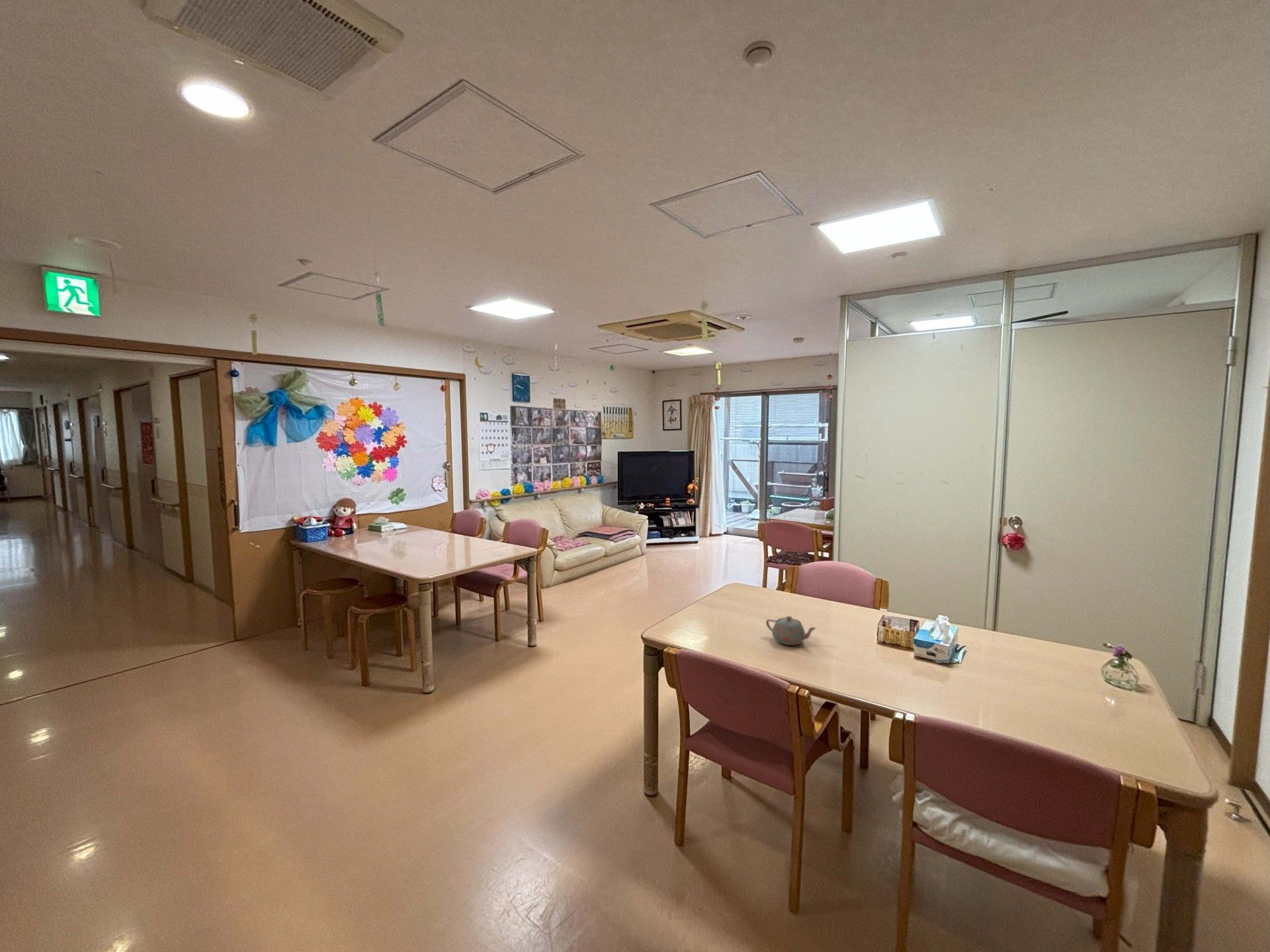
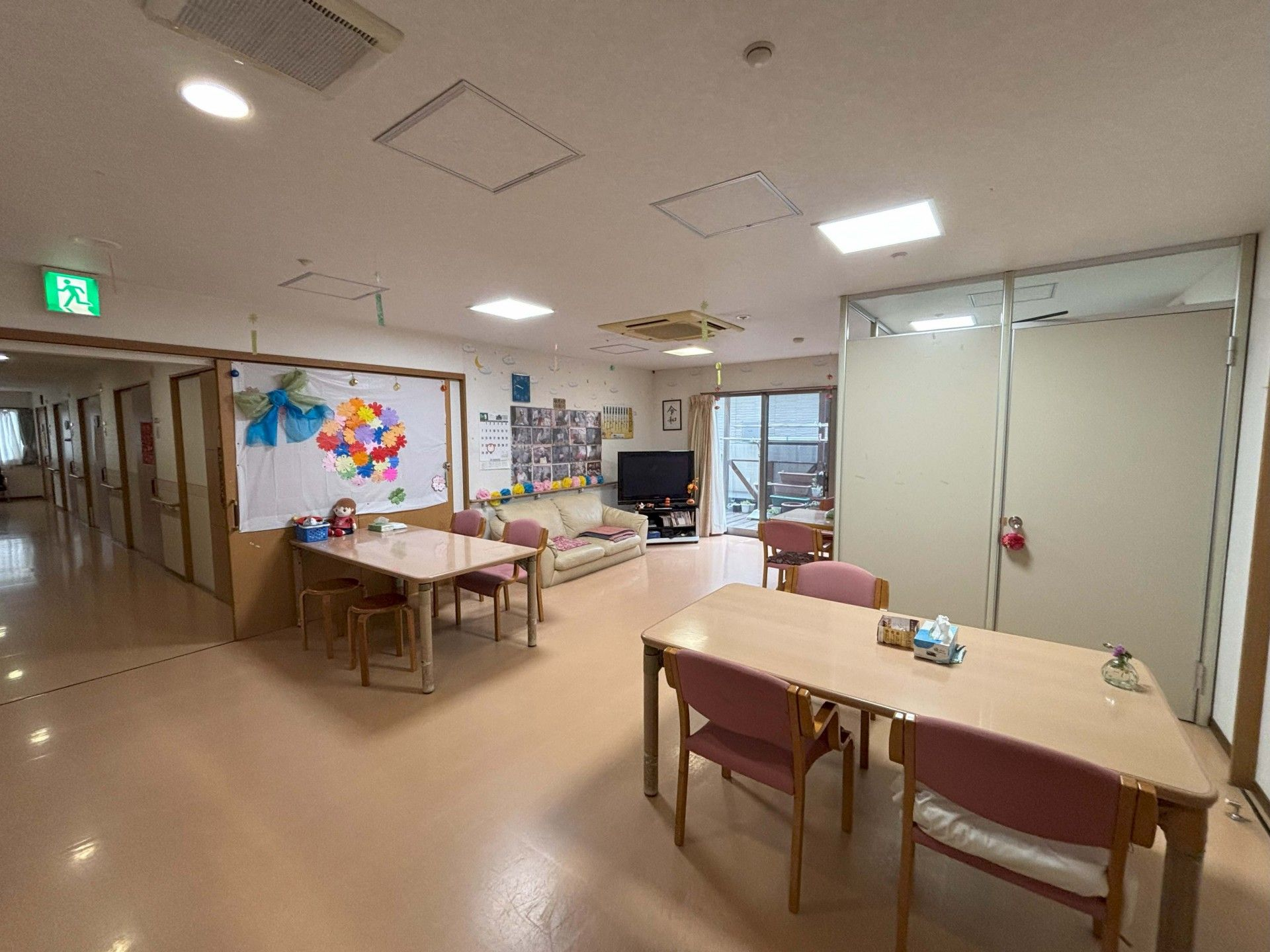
- teapot [765,615,817,646]
